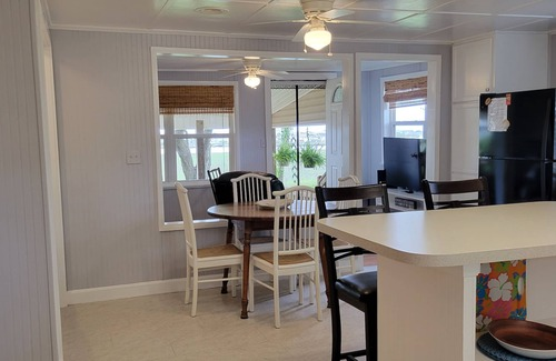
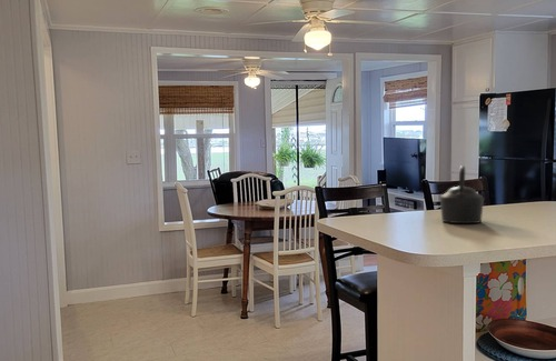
+ kettle [439,164,485,224]
